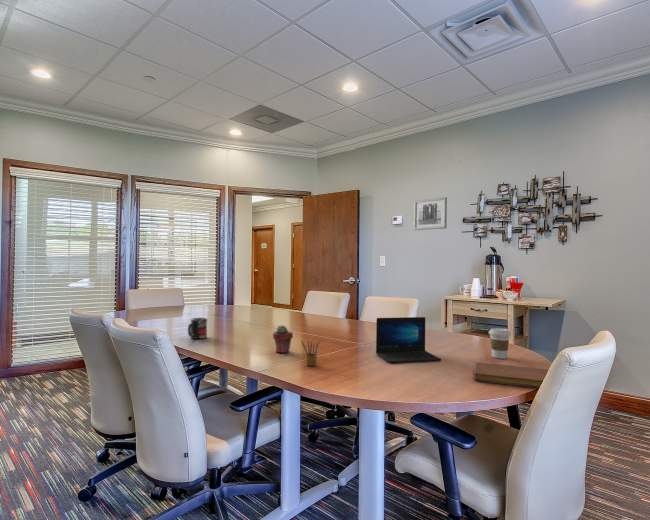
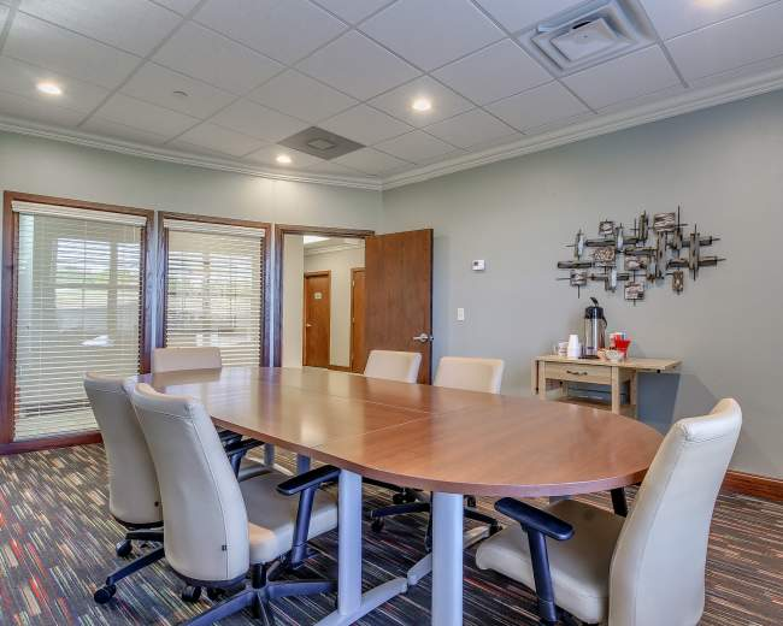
- notebook [473,361,550,389]
- laptop [375,316,442,364]
- wall art [413,196,448,231]
- mug [187,317,208,340]
- pencil box [301,340,320,367]
- potted succulent [272,324,294,354]
- coffee cup [488,327,512,360]
